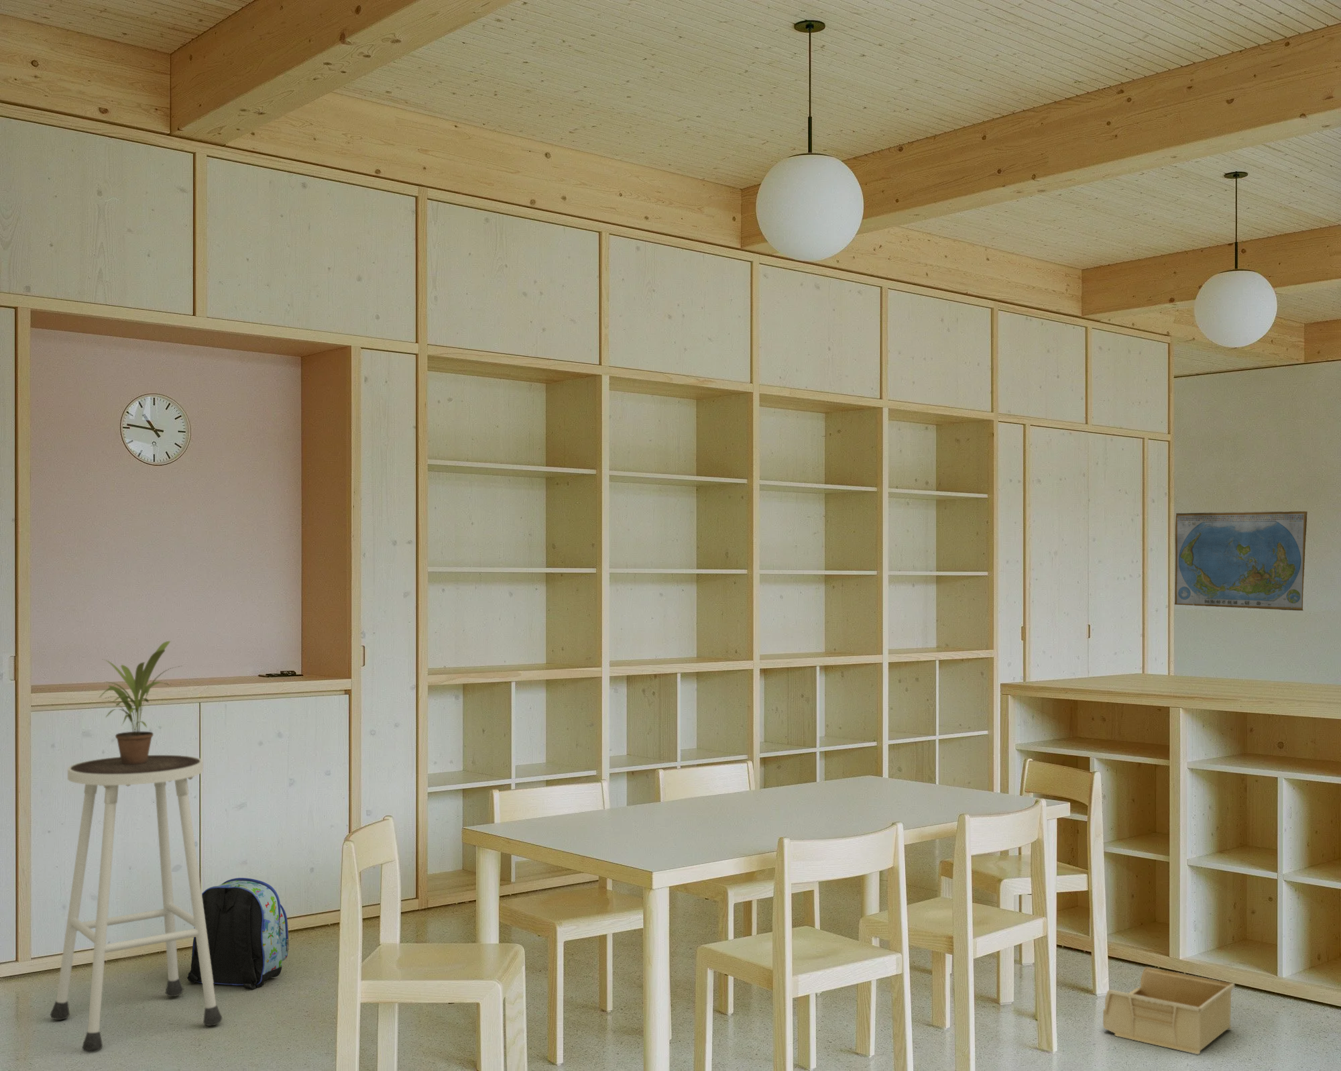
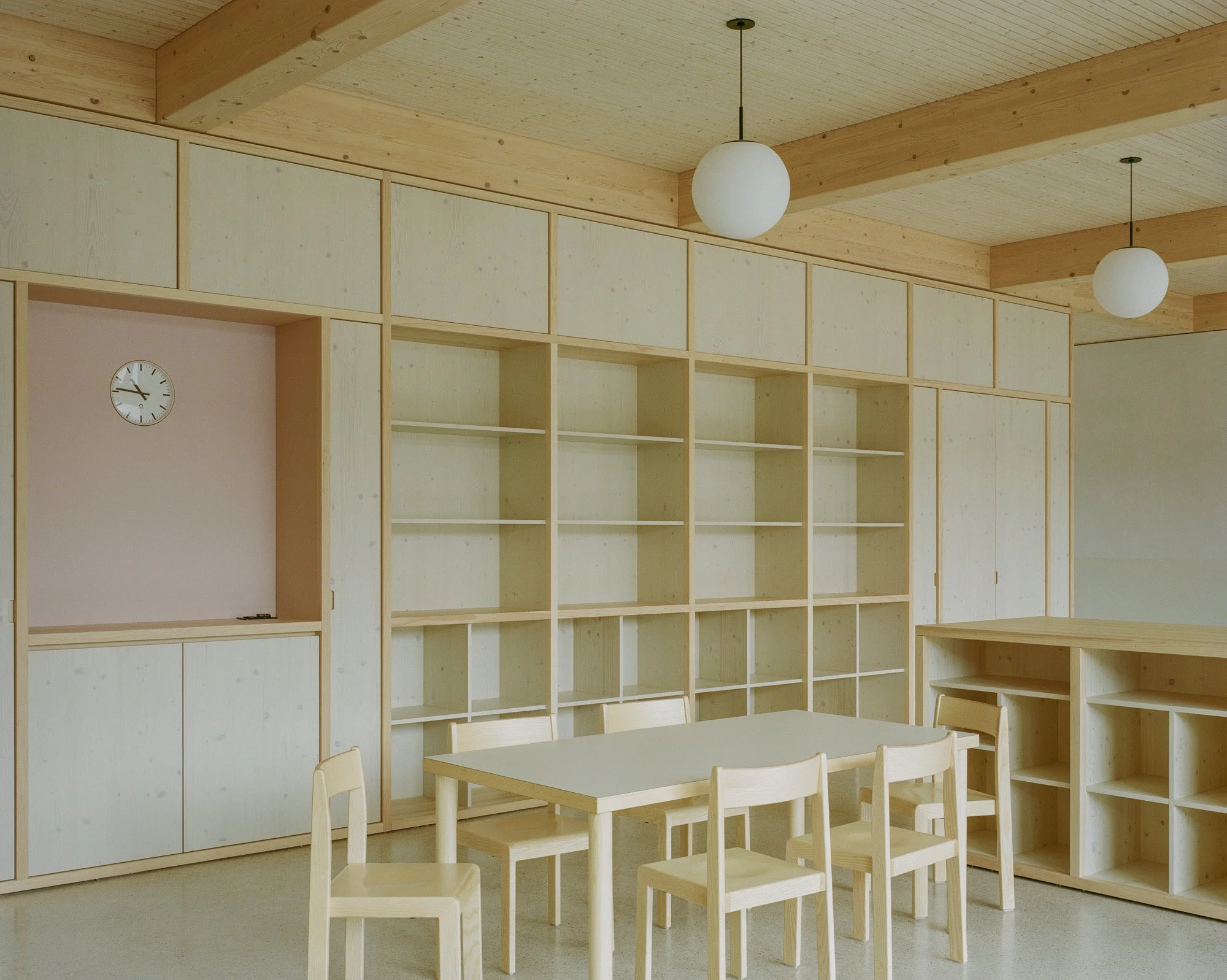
- storage bin [1103,966,1235,1055]
- potted plant [98,640,184,765]
- backpack [187,878,290,990]
- world map [1174,510,1308,611]
- stool [49,754,223,1052]
